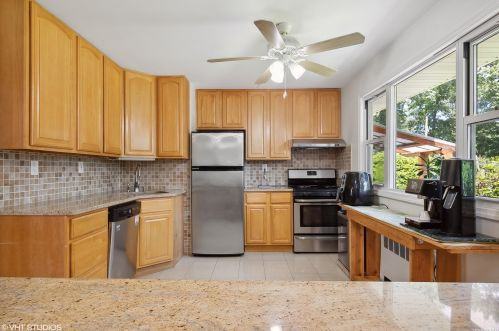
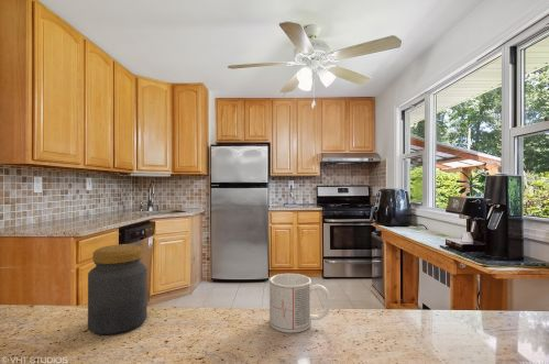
+ jar [87,243,149,337]
+ mug [268,273,331,333]
